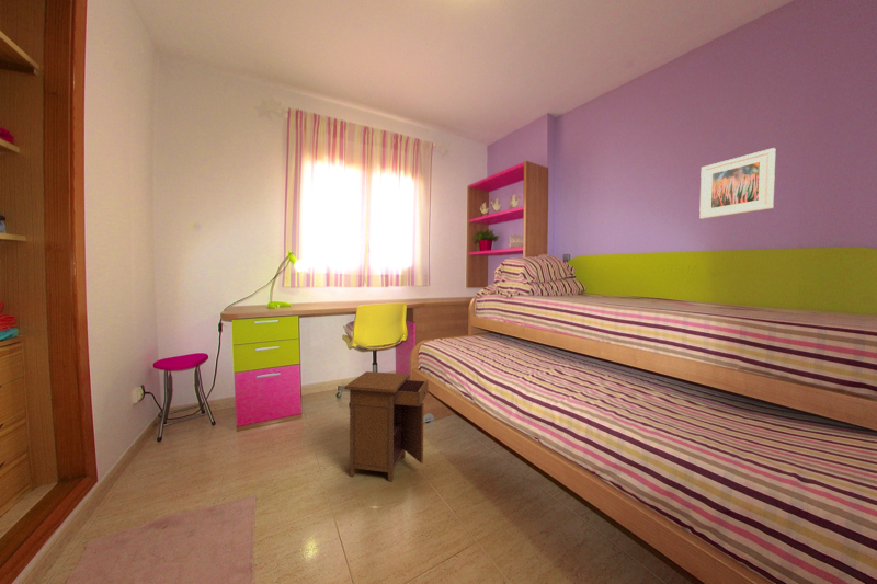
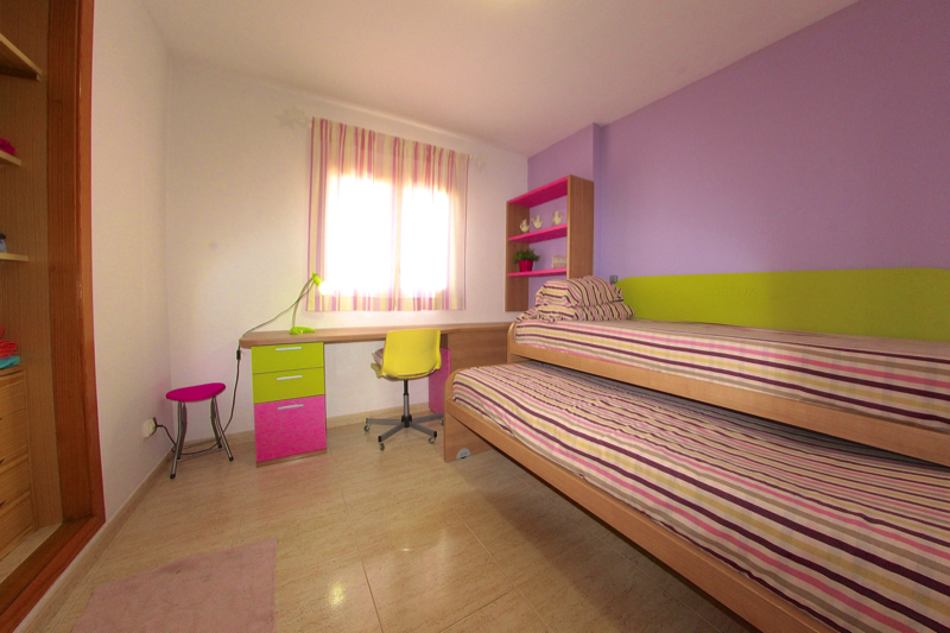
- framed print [698,147,776,220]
- nightstand [343,370,429,482]
